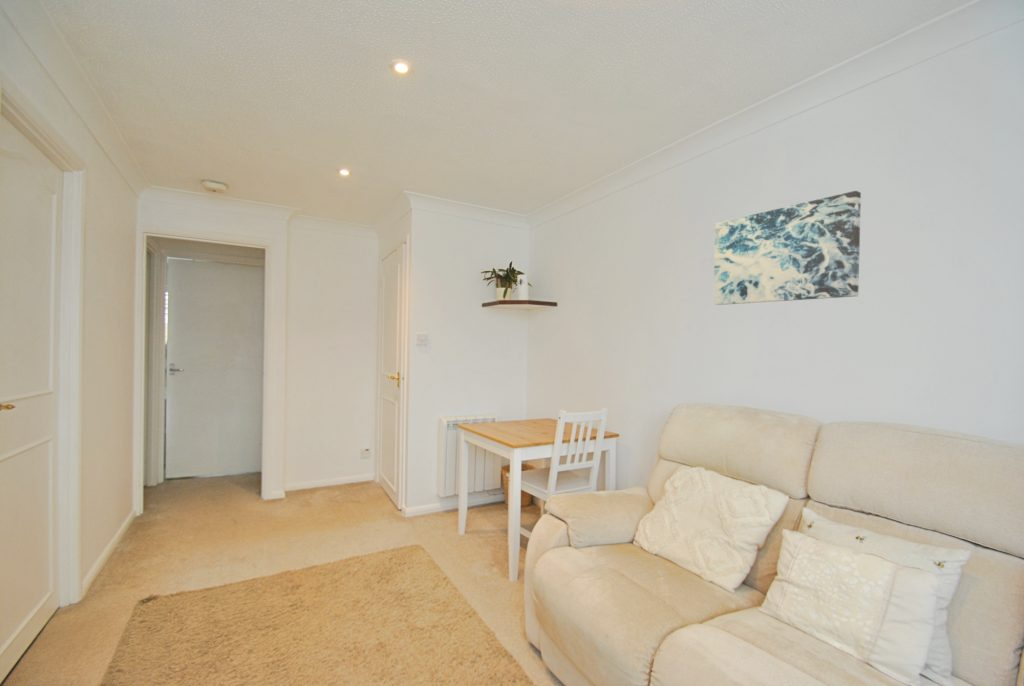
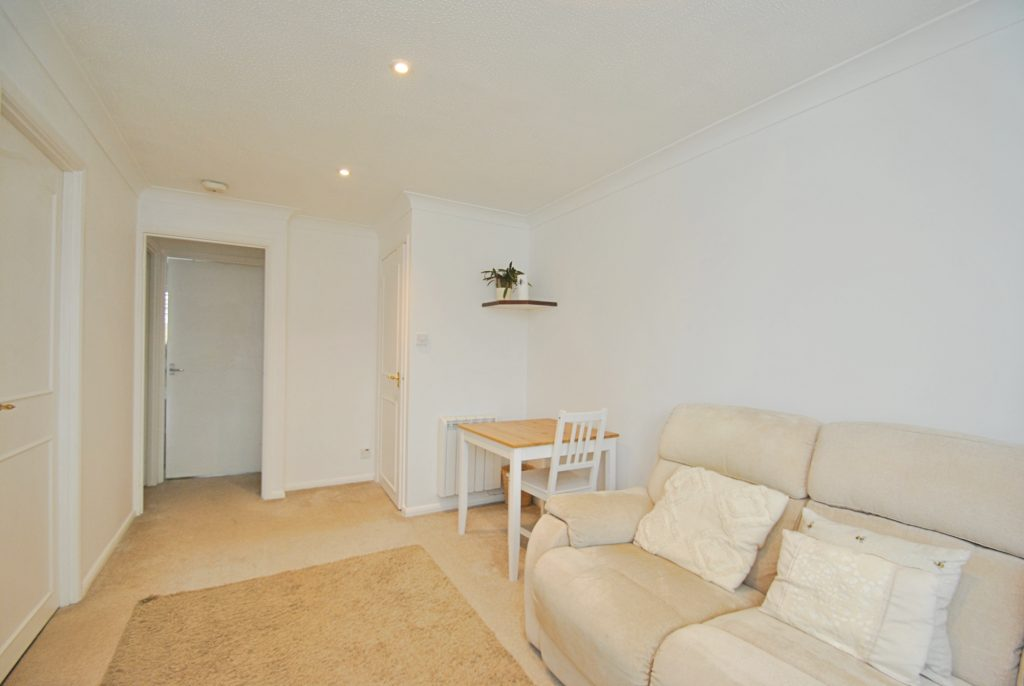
- wall art [713,190,862,306]
